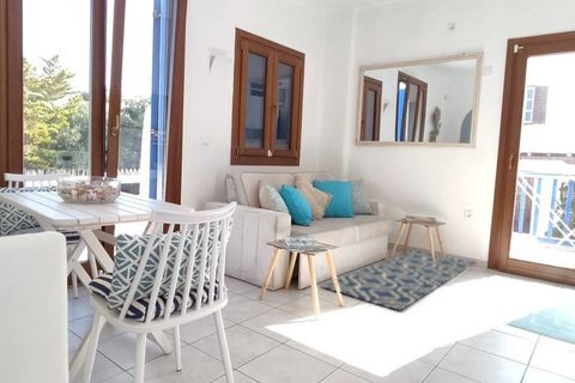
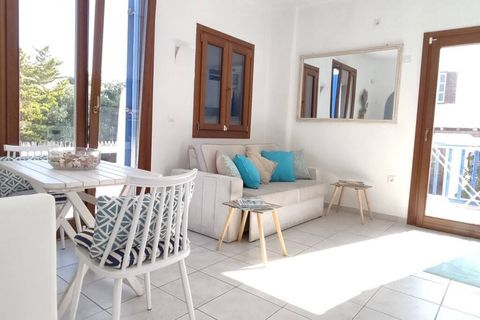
- rug [319,249,477,312]
